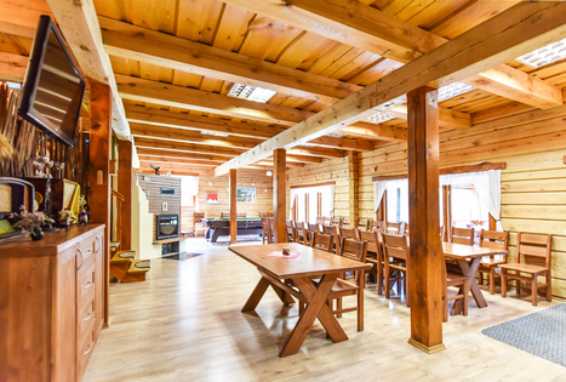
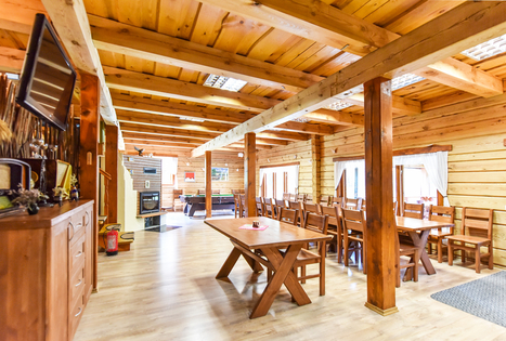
+ fire extinguisher [102,224,121,258]
